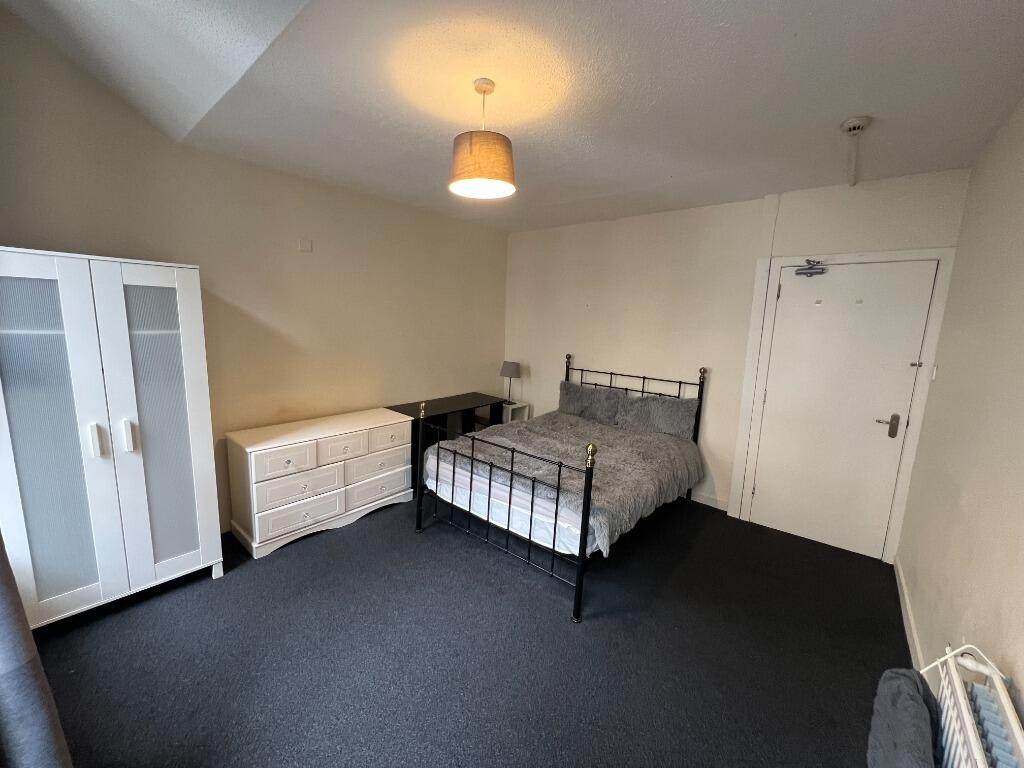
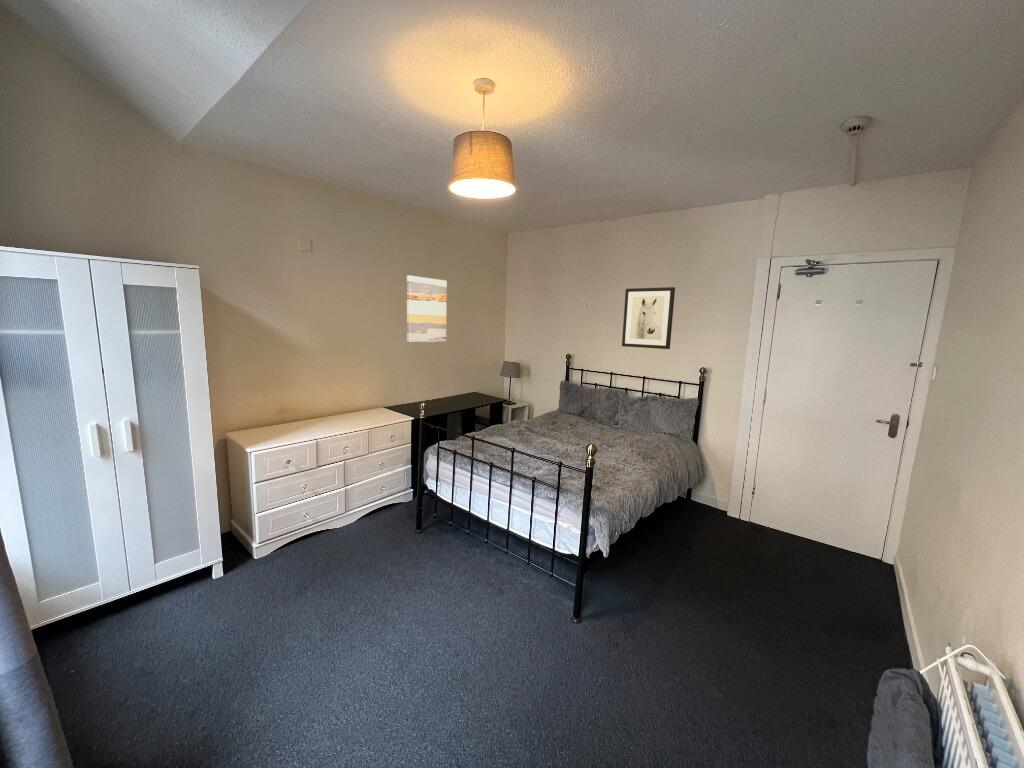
+ wall art [406,274,448,343]
+ wall art [621,286,676,350]
